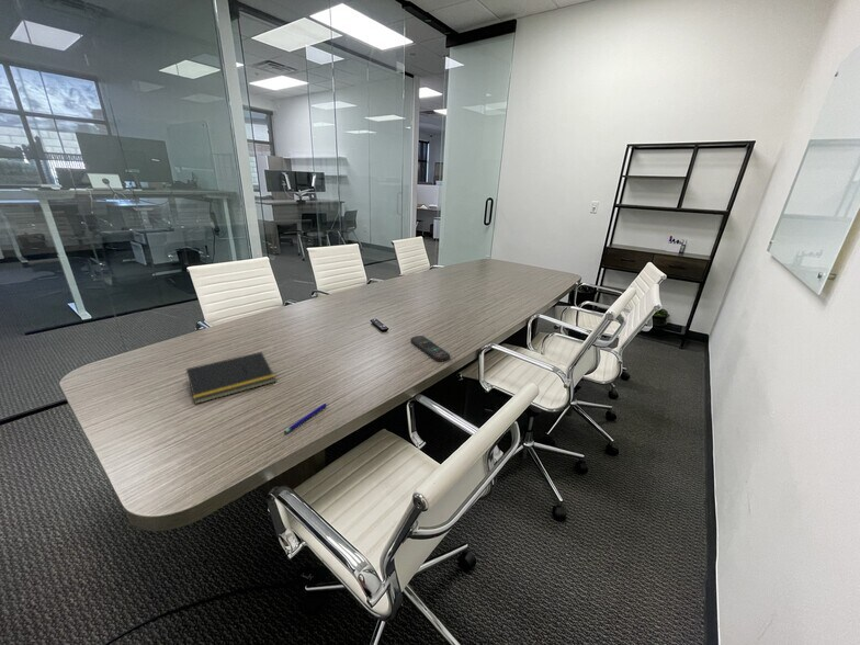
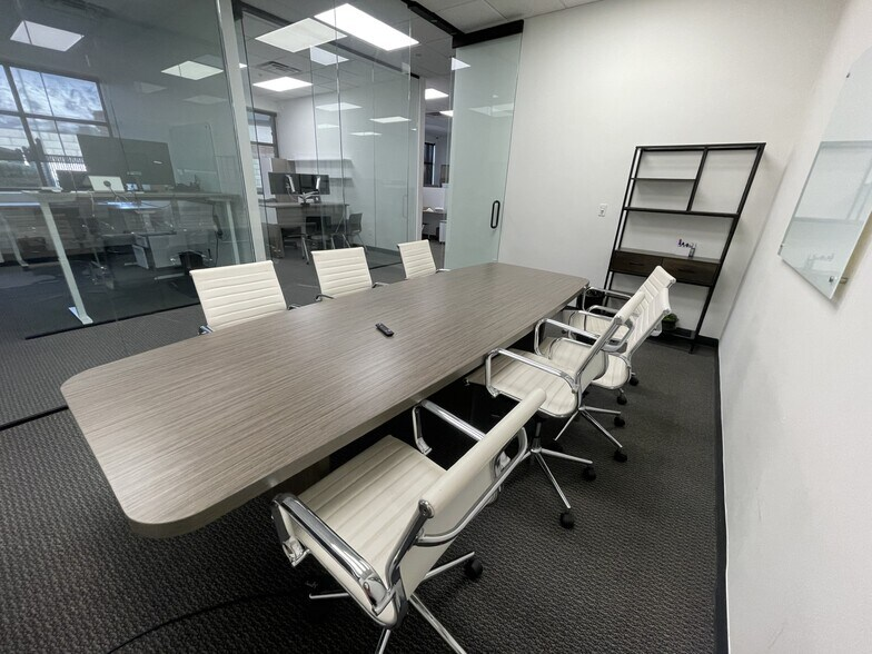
- notepad [185,351,276,405]
- remote control [409,335,451,362]
- pen [283,403,328,434]
